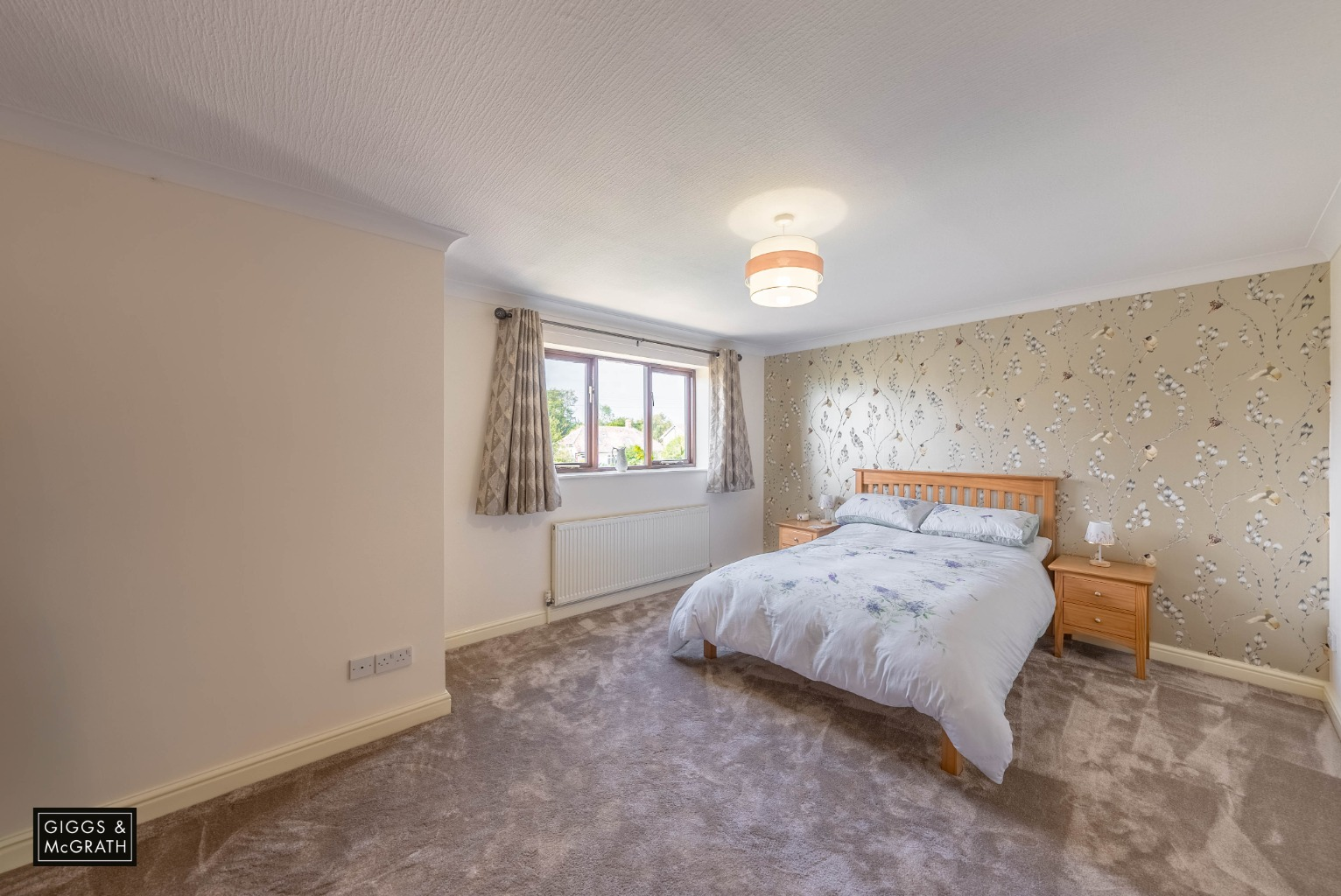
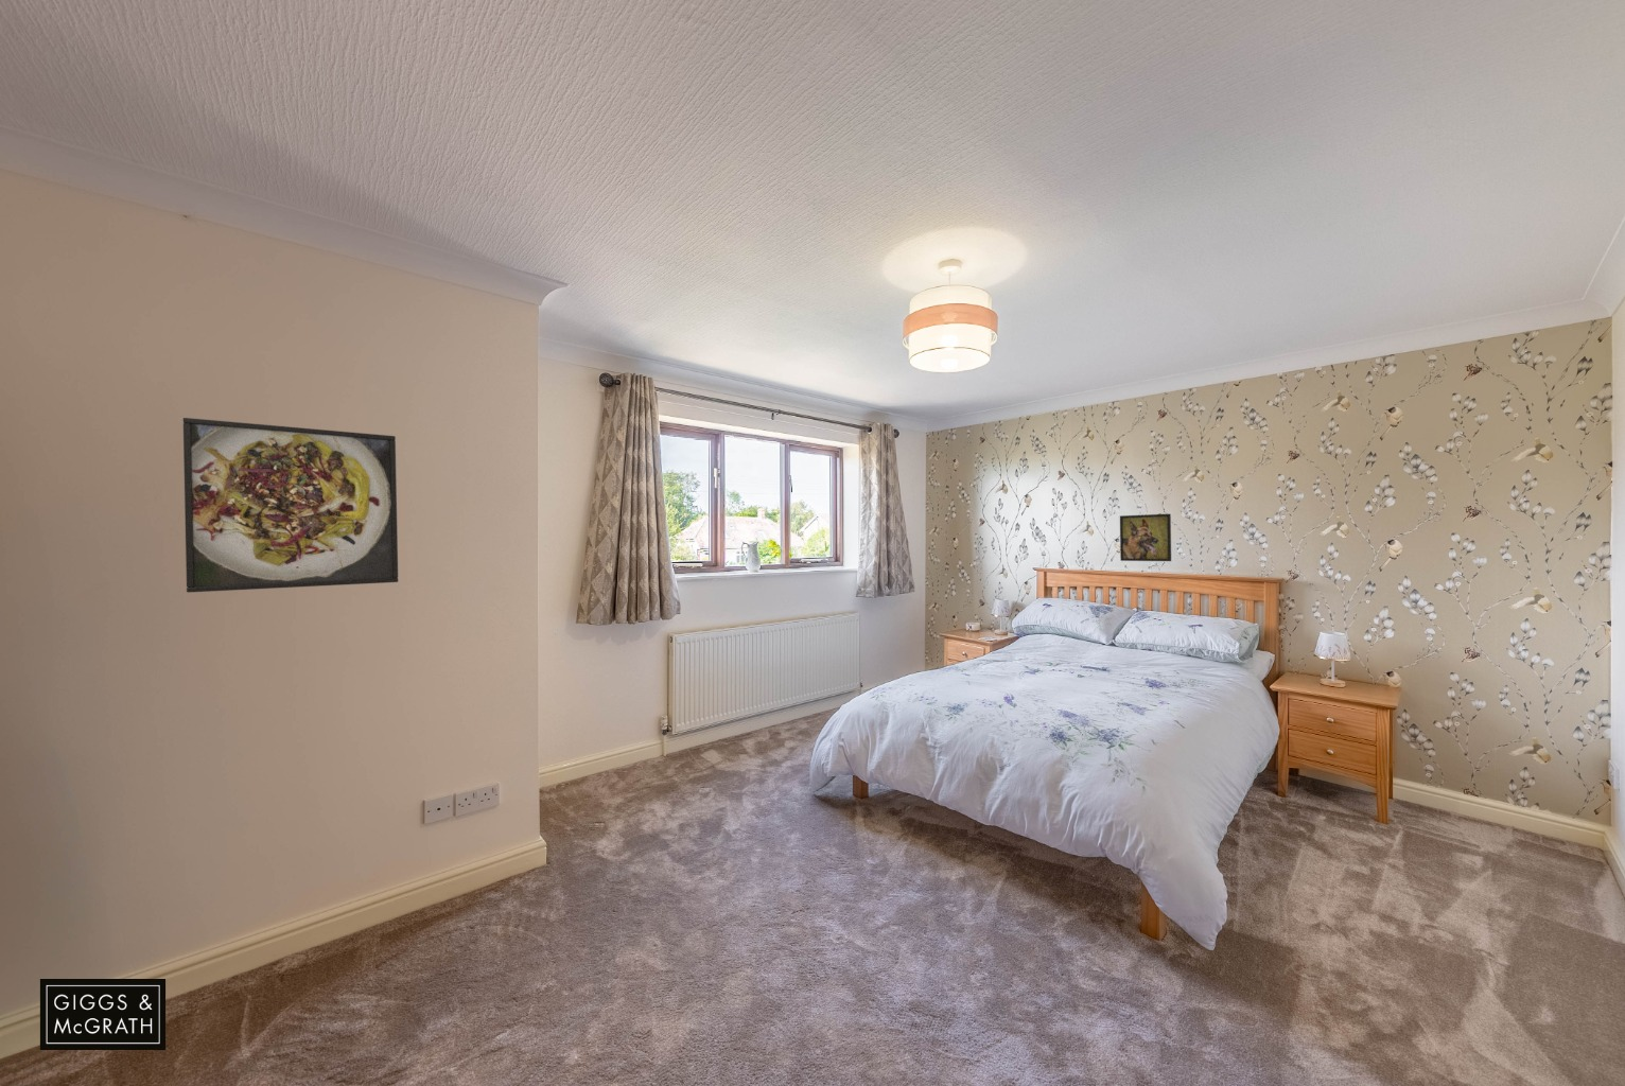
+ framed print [183,417,399,594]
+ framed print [1118,513,1172,562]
